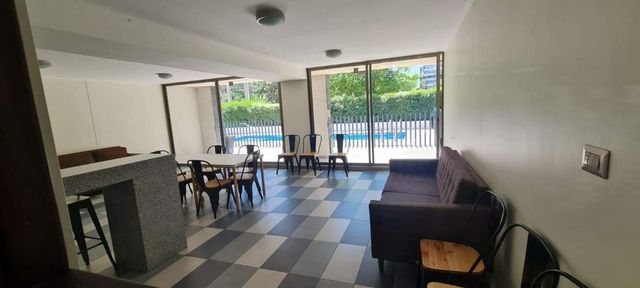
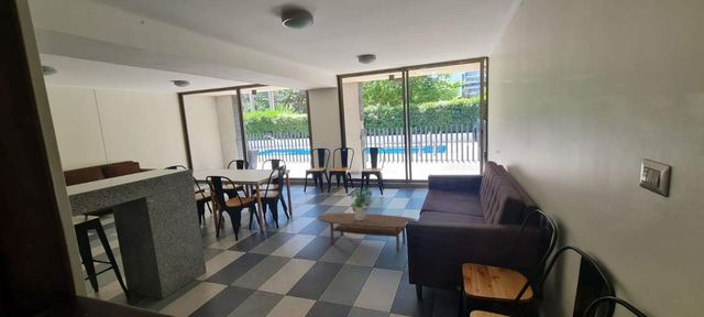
+ potted plant [350,185,373,220]
+ coffee table [317,212,418,253]
